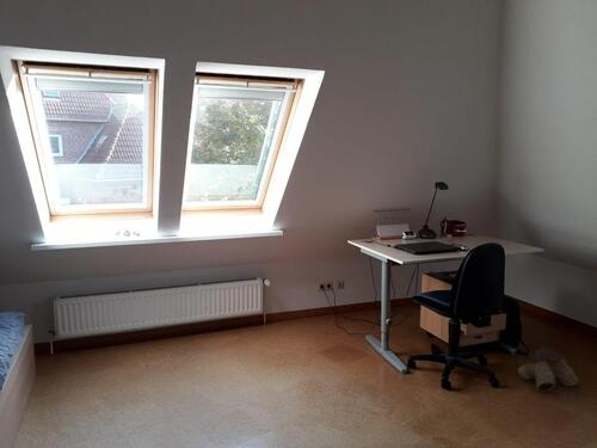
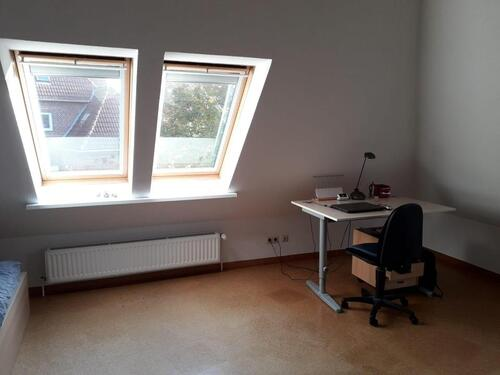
- boots [517,346,580,392]
